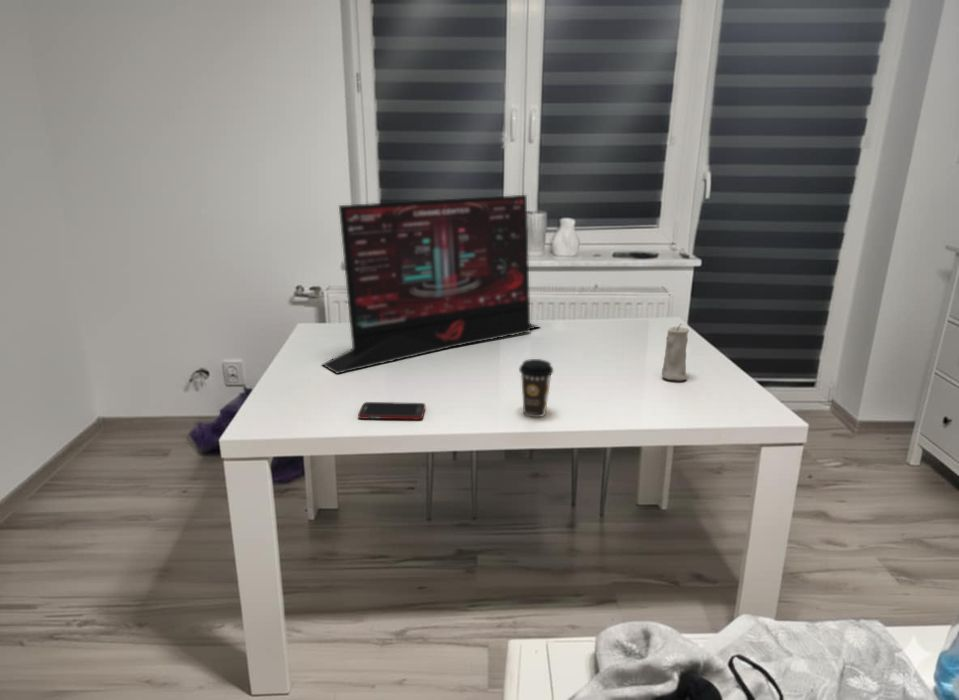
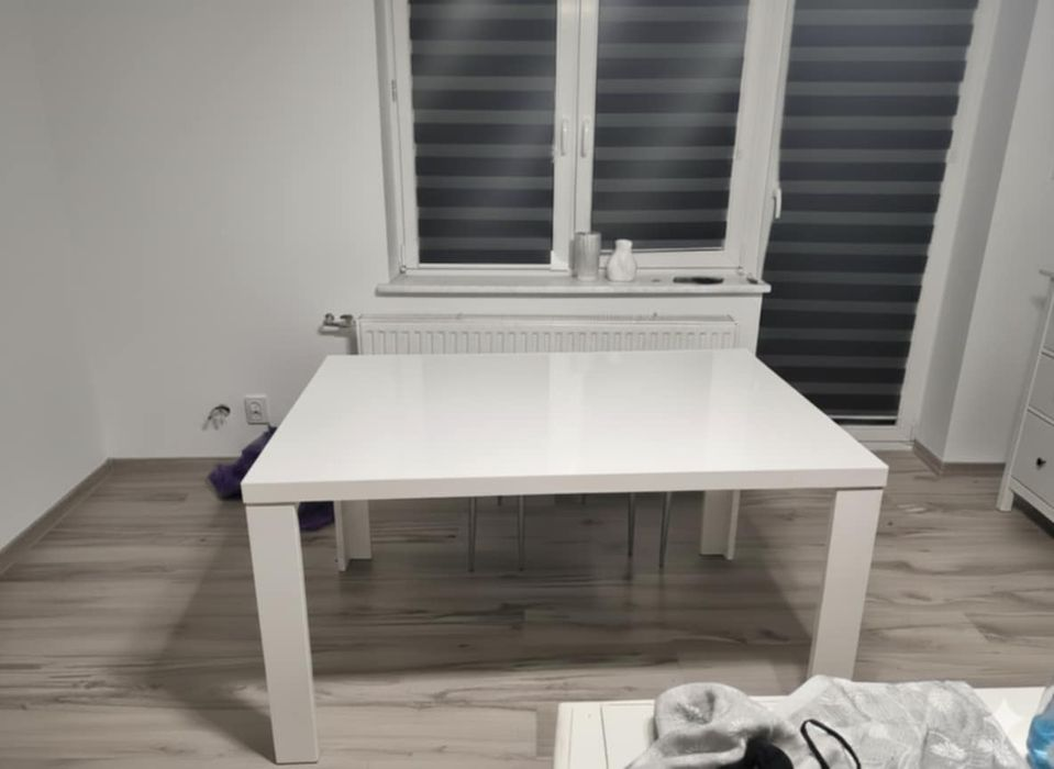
- monitor [320,194,541,375]
- cell phone [357,401,426,421]
- coffee cup [518,358,554,418]
- candle [661,323,690,382]
